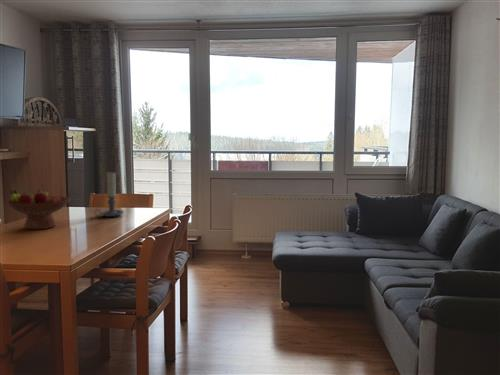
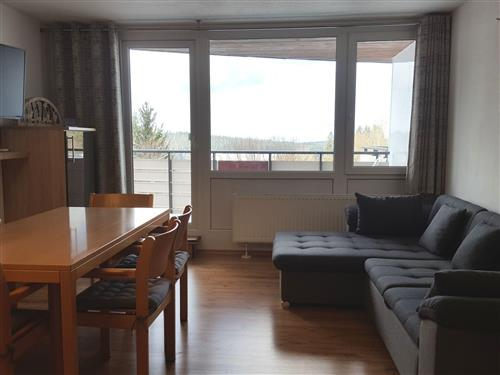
- candle holder [93,172,125,218]
- fruit bowl [5,188,72,230]
